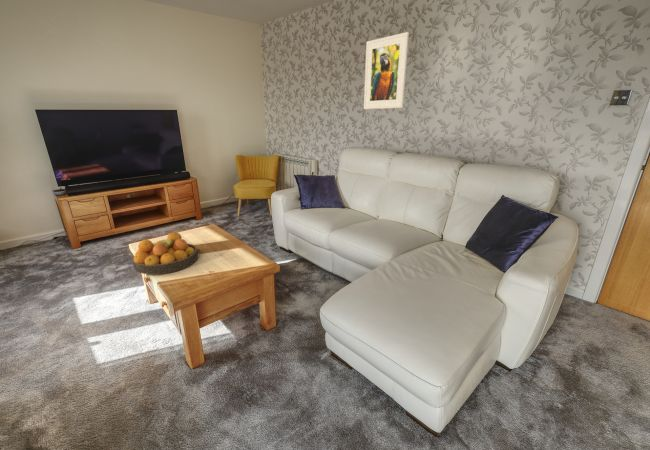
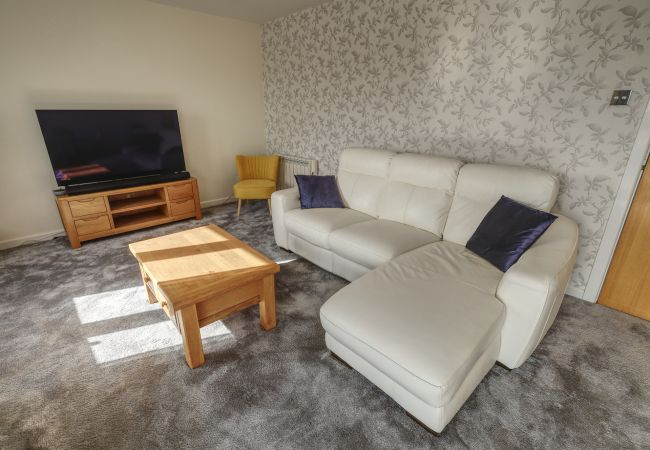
- fruit bowl [131,231,199,275]
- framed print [363,31,410,110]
